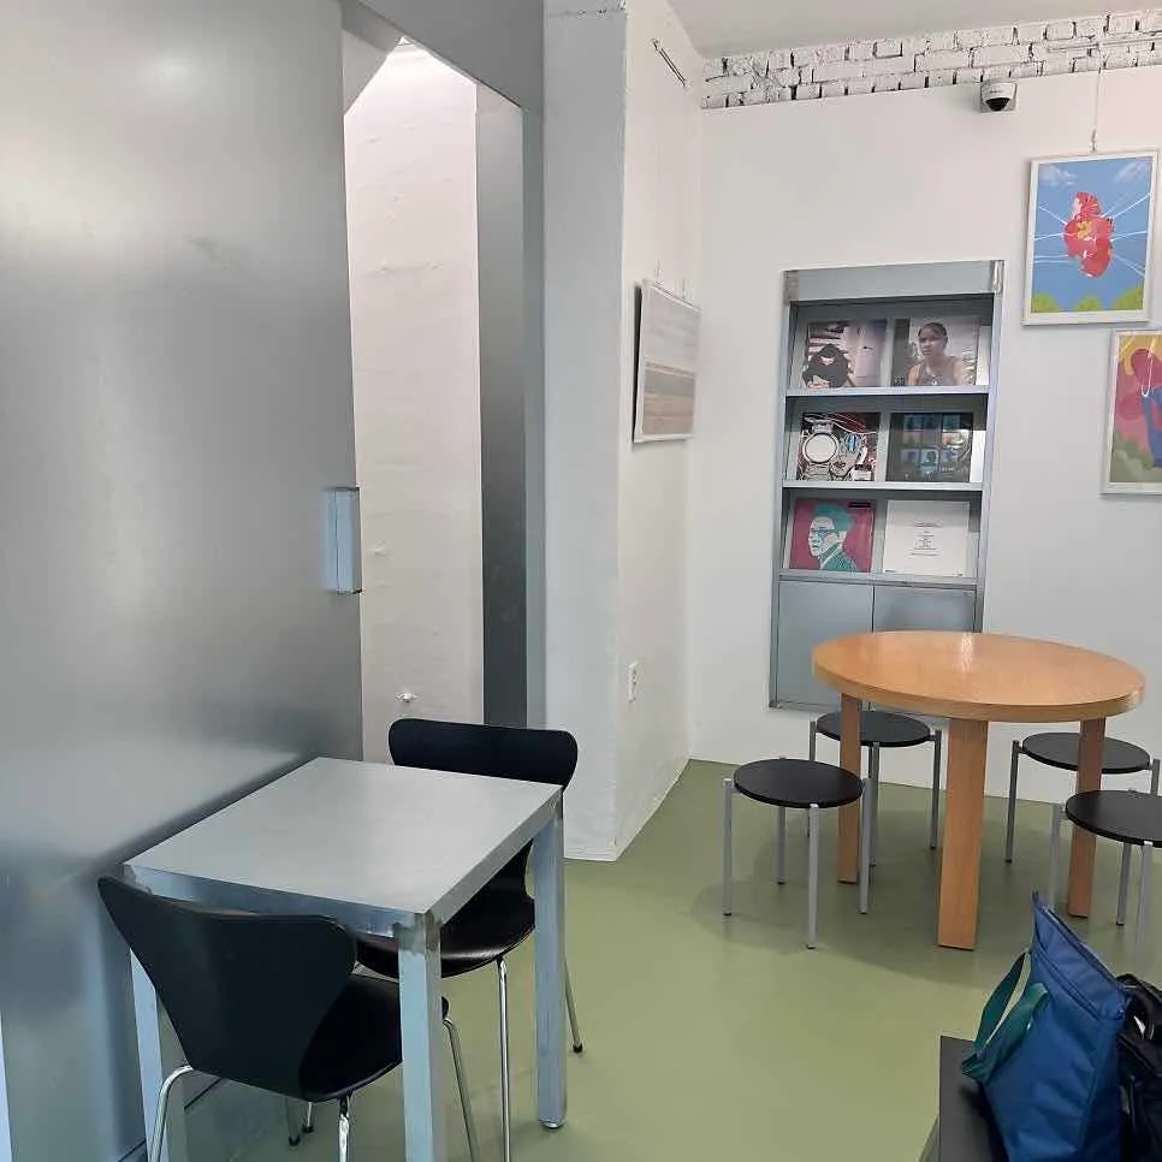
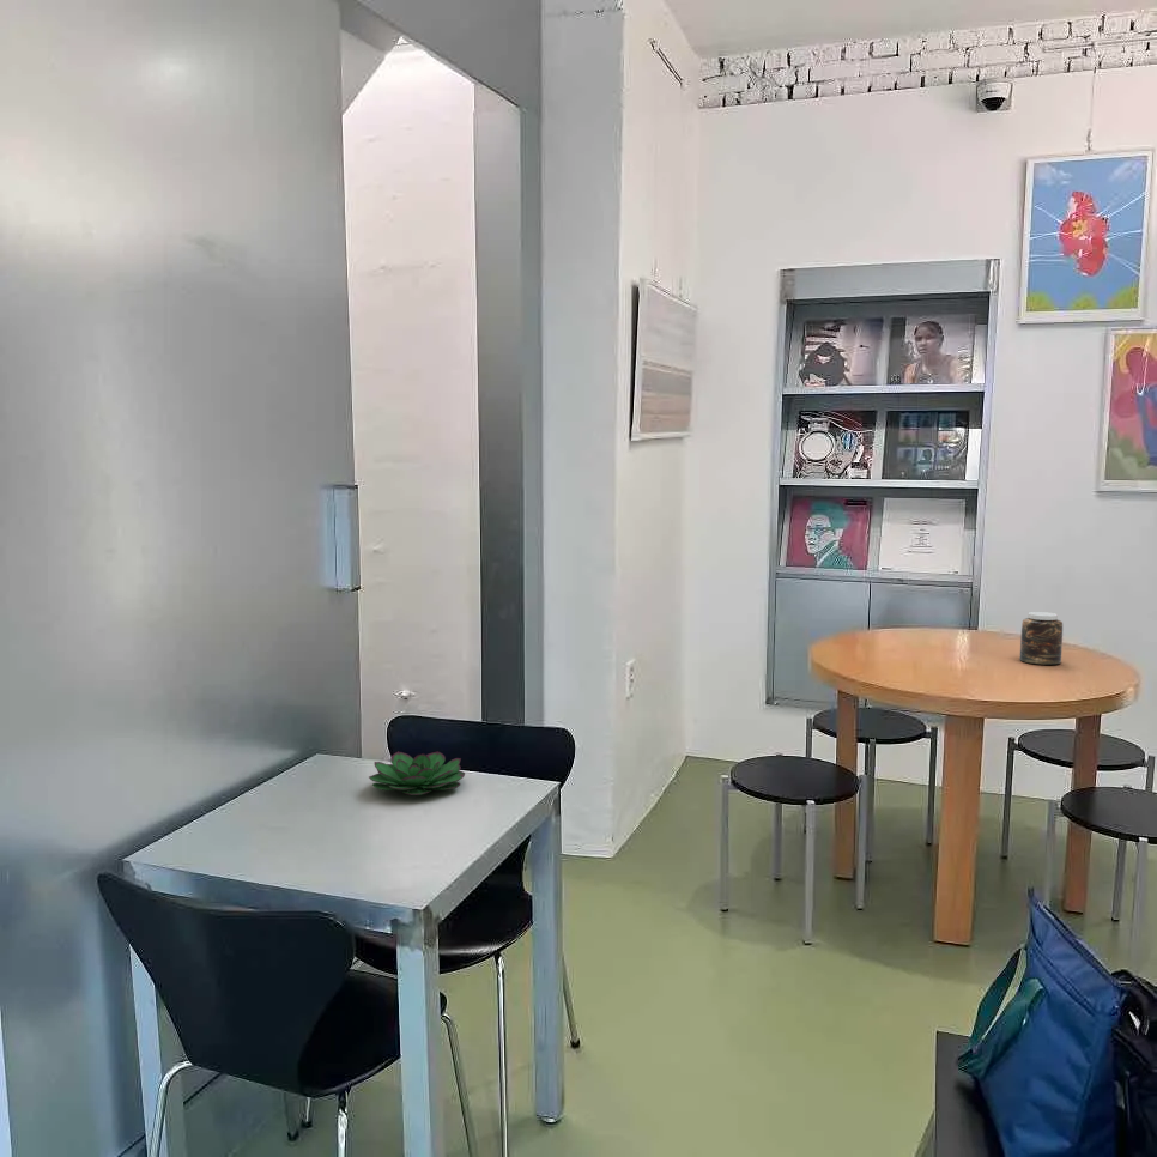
+ jar [1019,611,1064,666]
+ succulent plant [368,750,466,796]
